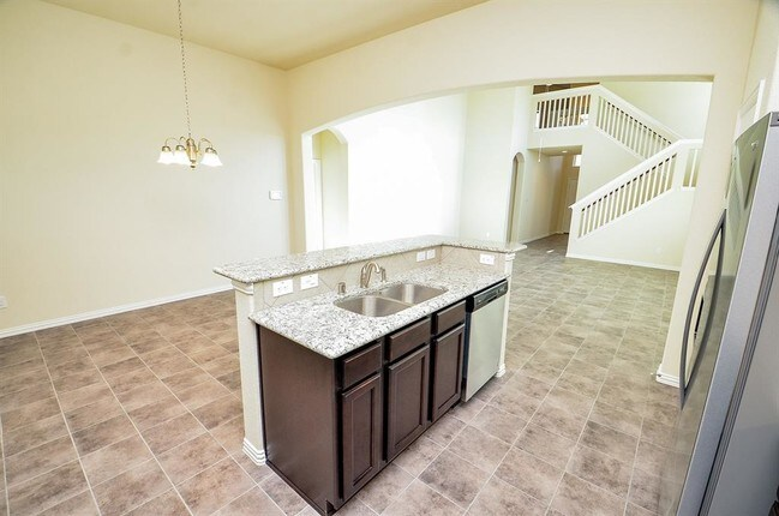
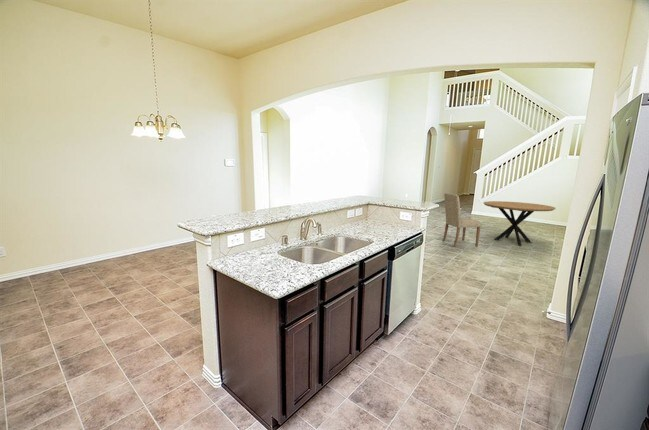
+ dining chair [442,193,483,248]
+ dining table [482,200,556,247]
